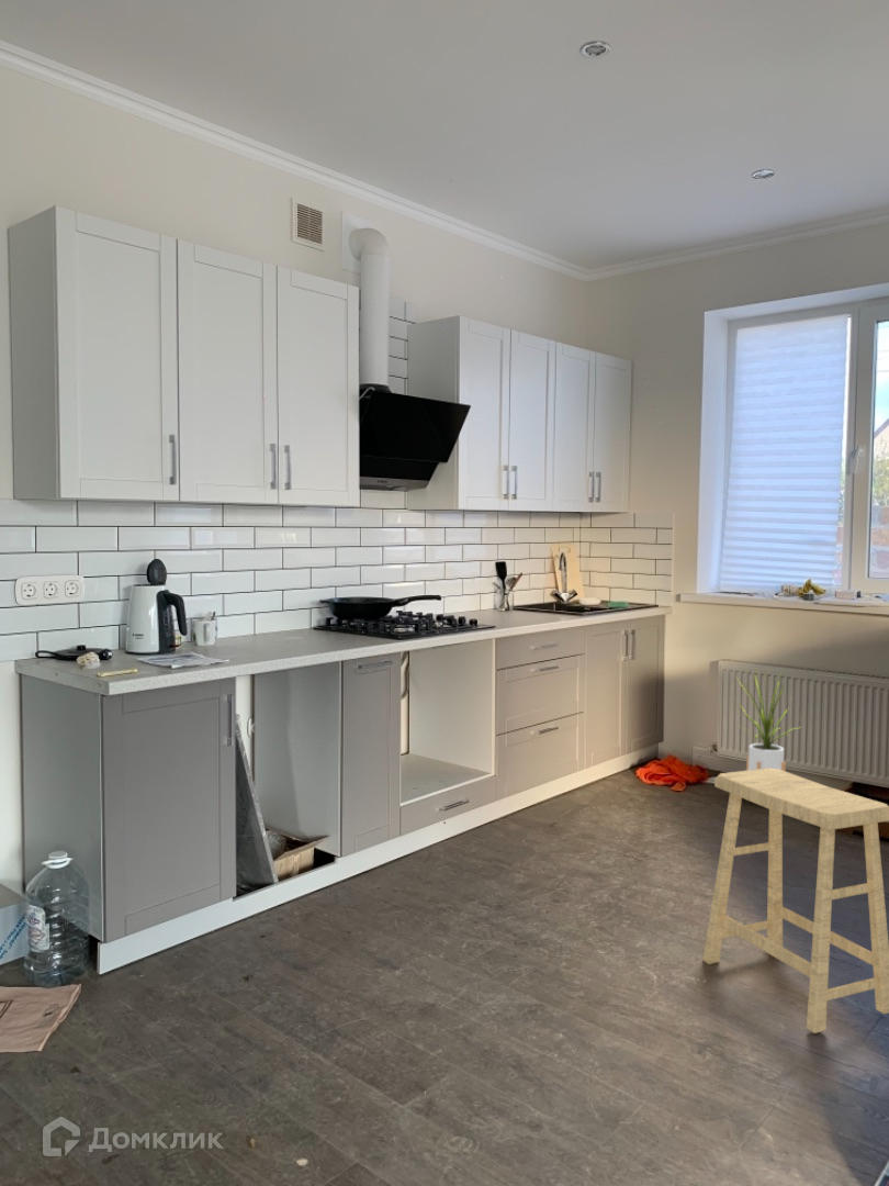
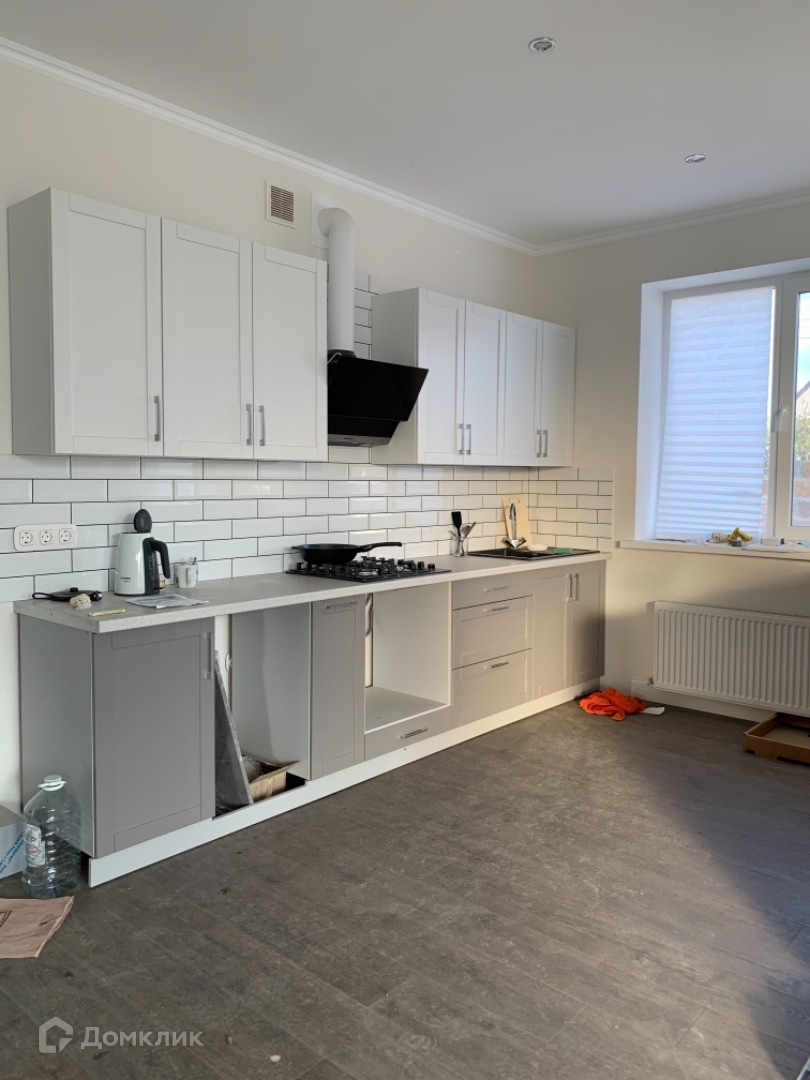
- house plant [730,665,804,772]
- stool [701,768,889,1034]
